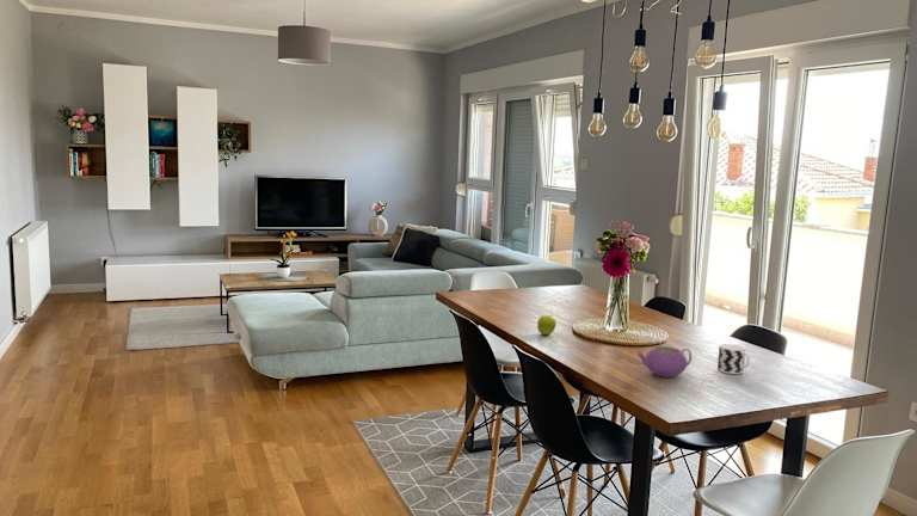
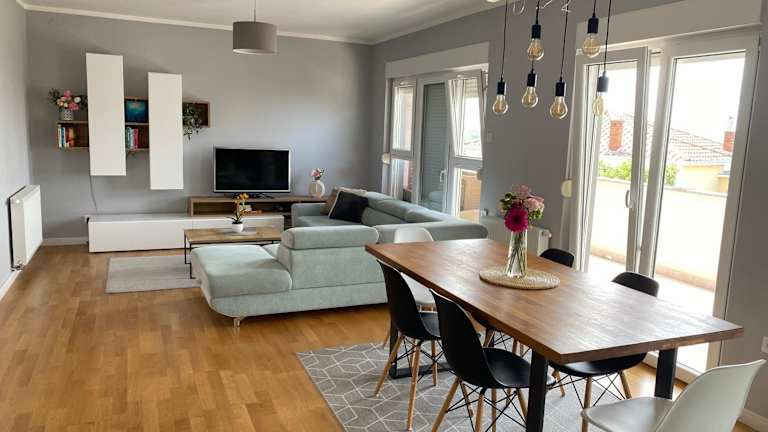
- teapot [635,345,693,379]
- cup [716,343,751,375]
- fruit [536,314,558,336]
